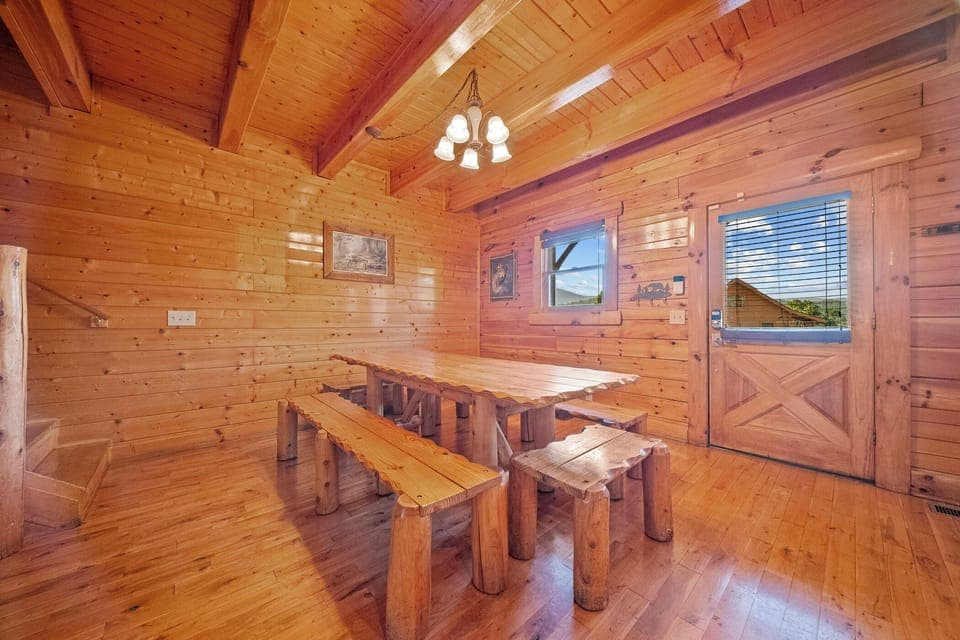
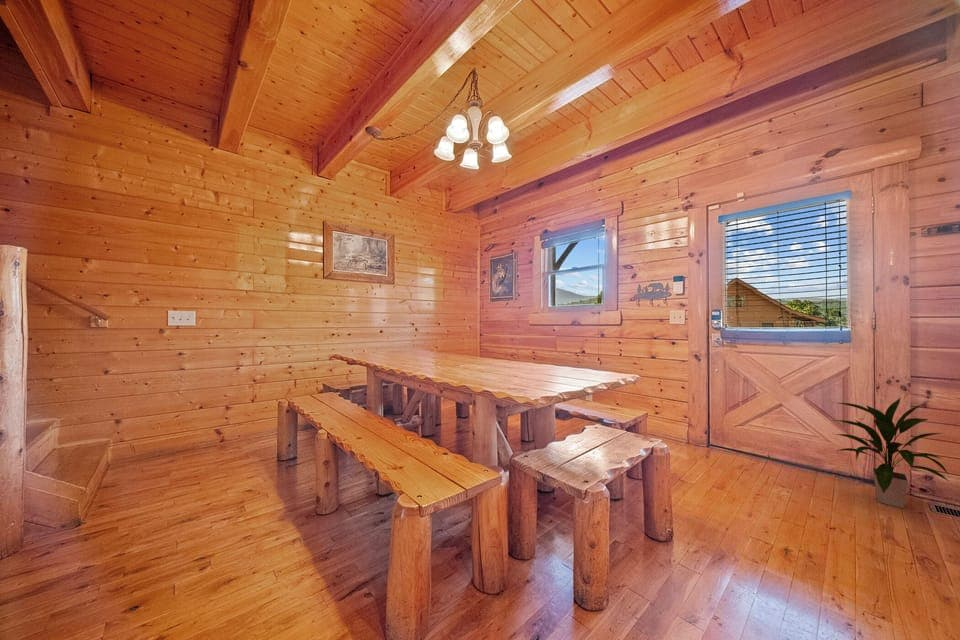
+ indoor plant [832,396,950,509]
